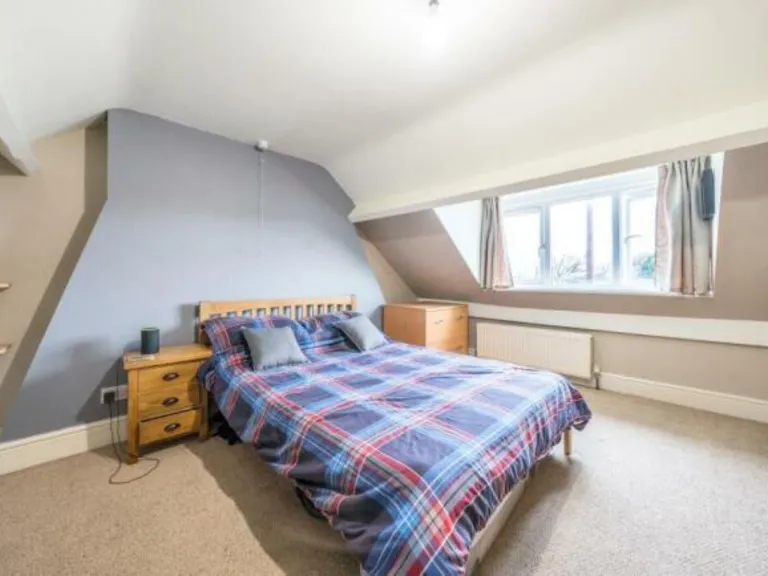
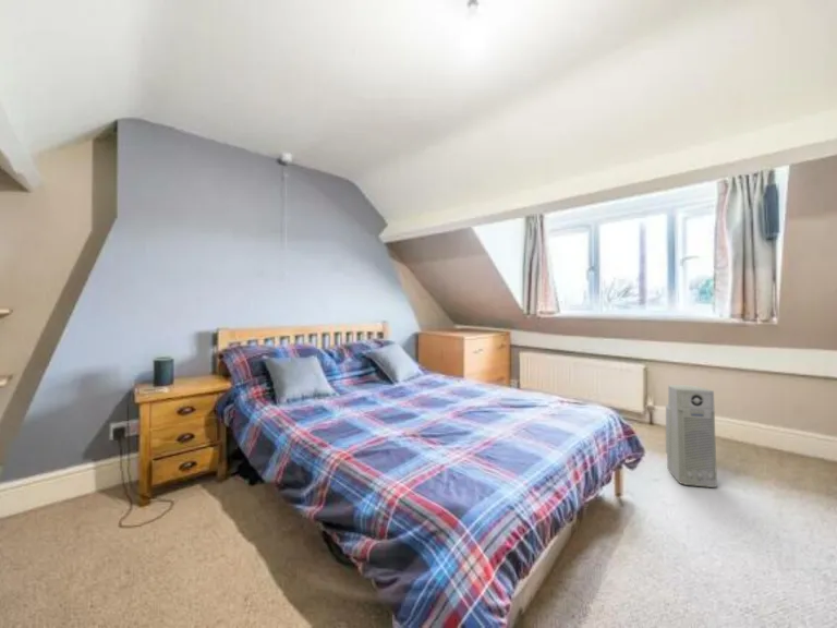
+ air purifier [665,384,718,488]
